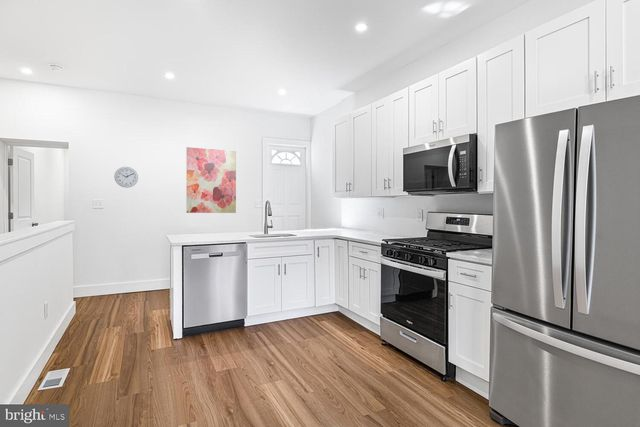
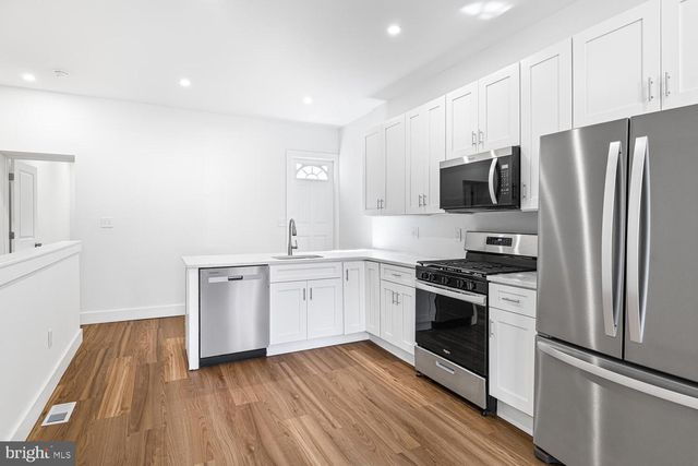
- wall art [186,146,237,214]
- wall clock [113,166,139,189]
